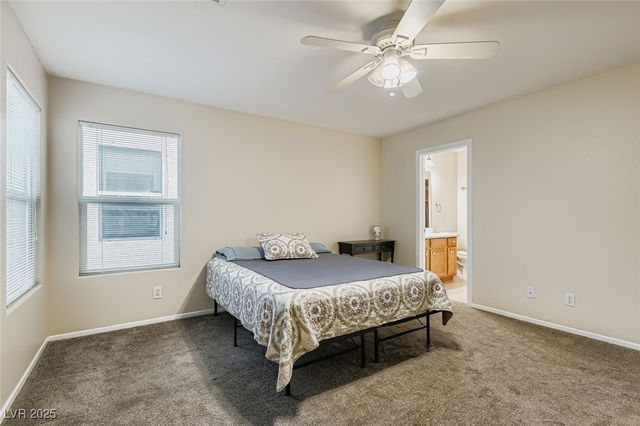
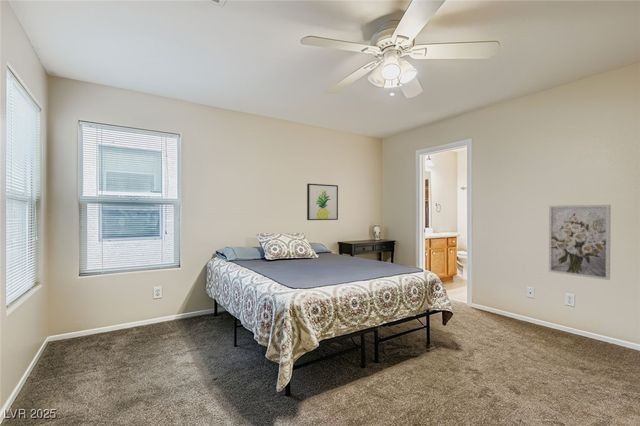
+ wall art [306,183,339,221]
+ wall art [548,204,612,281]
